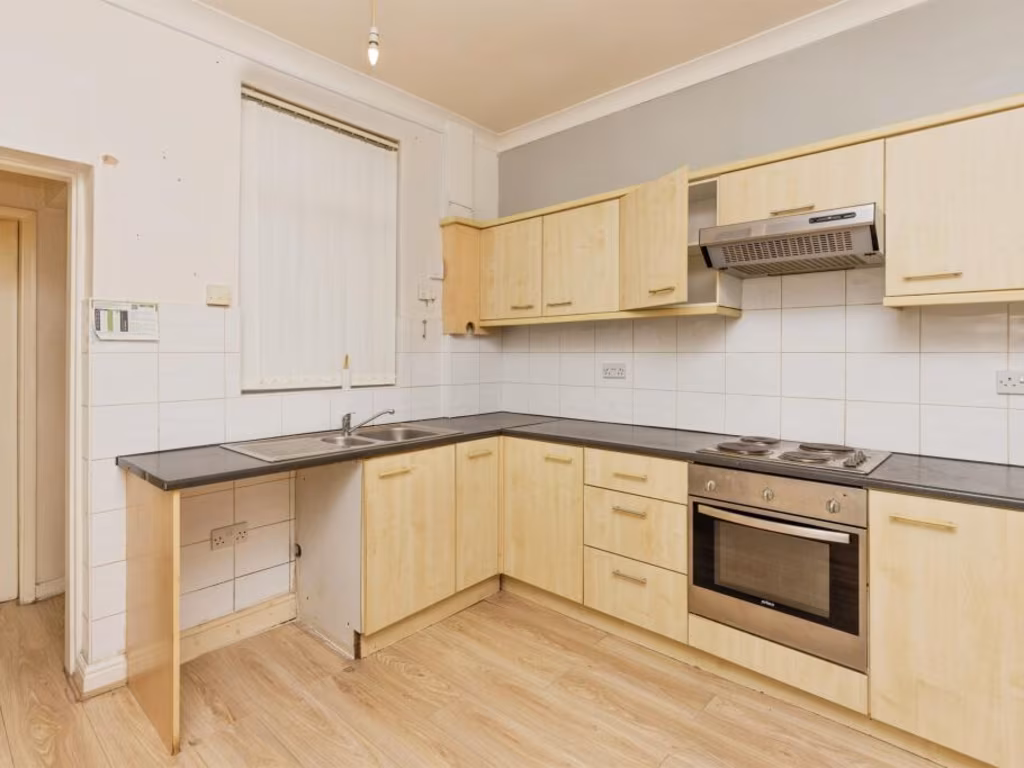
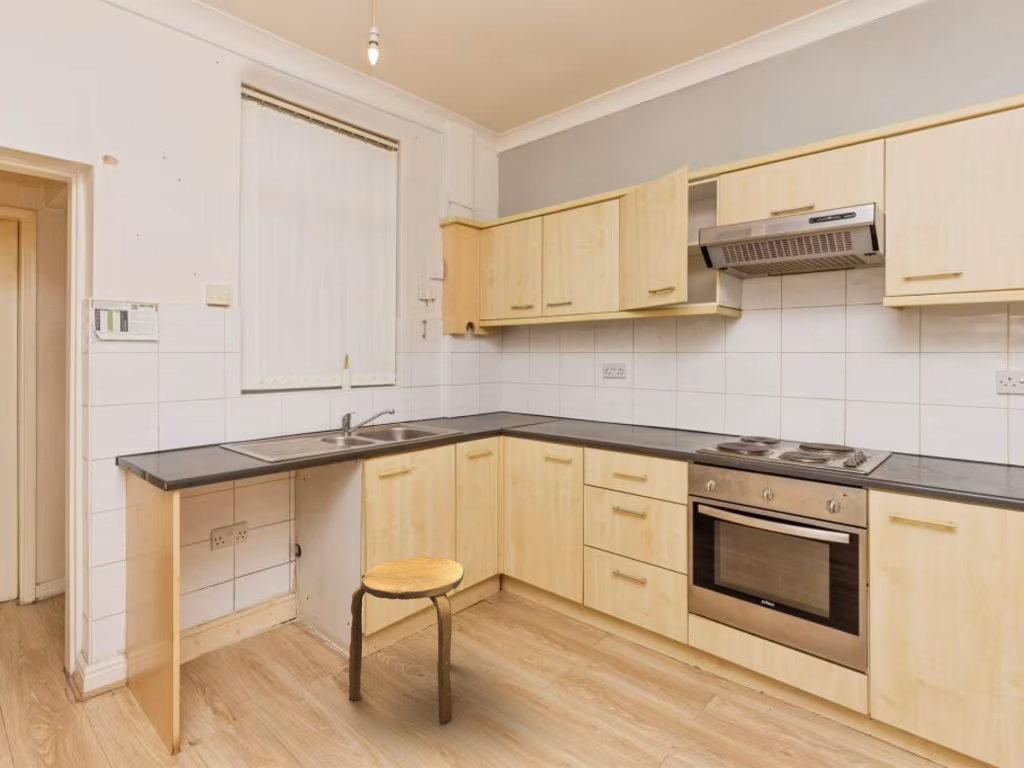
+ stool [348,556,465,723]
